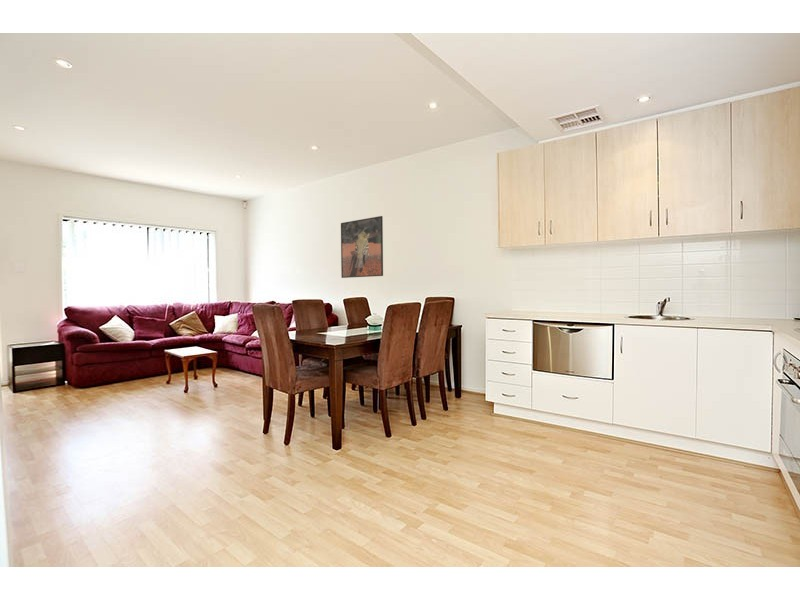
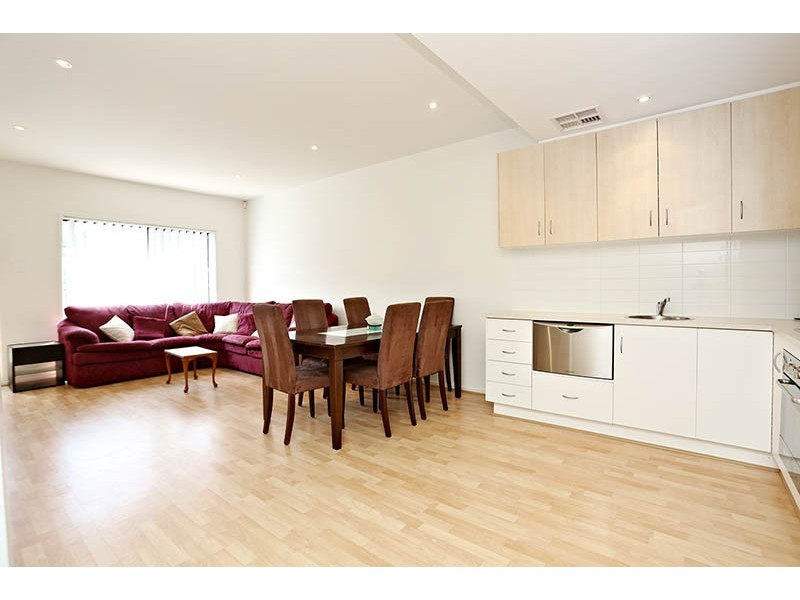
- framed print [340,215,384,279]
